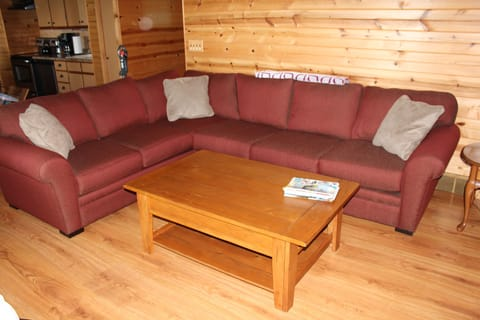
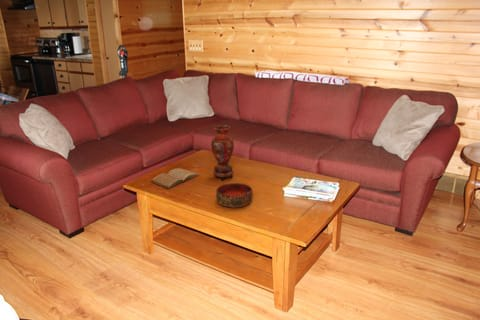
+ vase [210,125,235,182]
+ book [150,167,200,190]
+ bowl [215,182,254,208]
